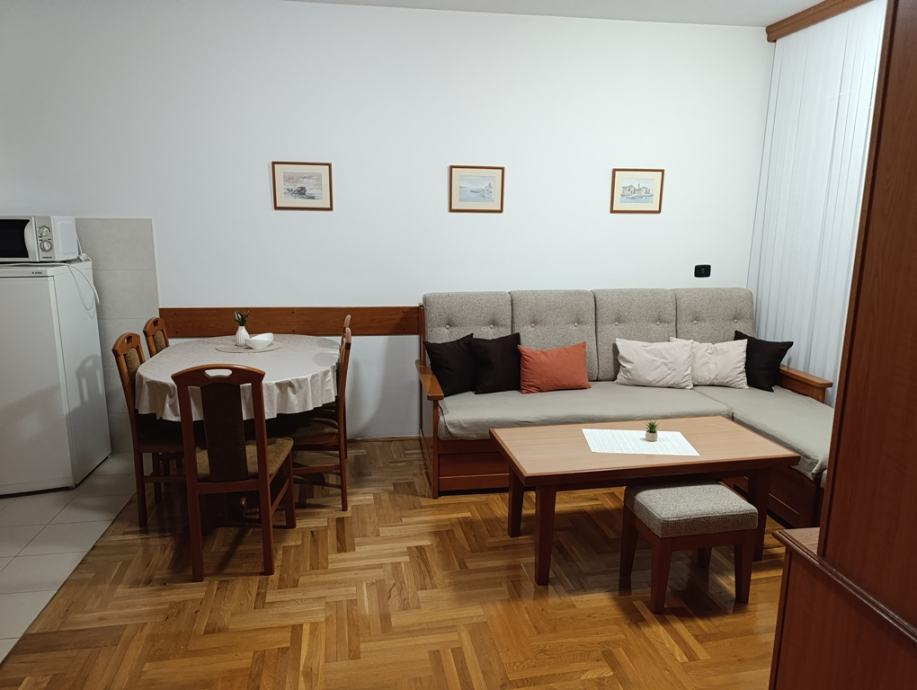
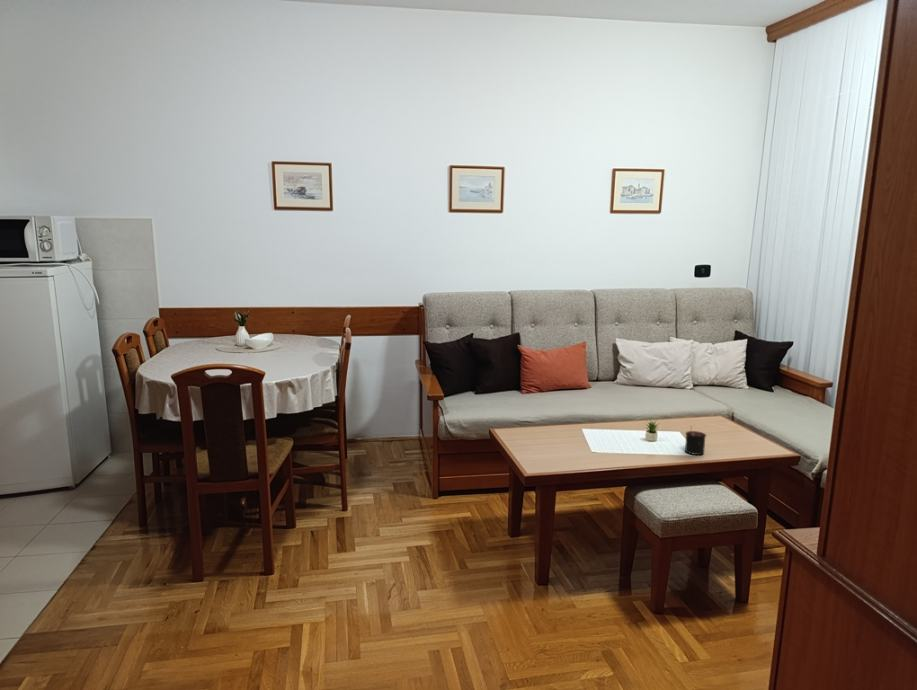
+ candle [684,425,707,456]
